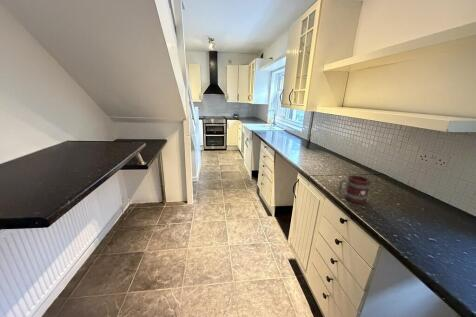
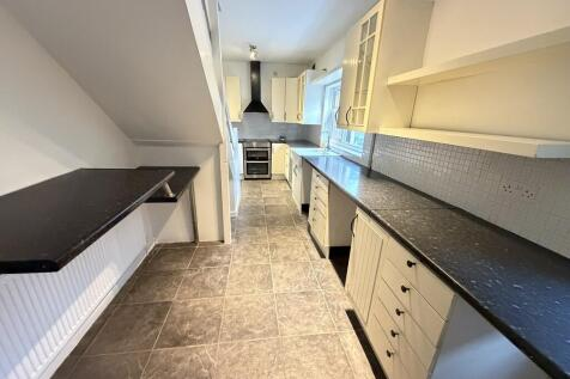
- mug [338,174,372,204]
